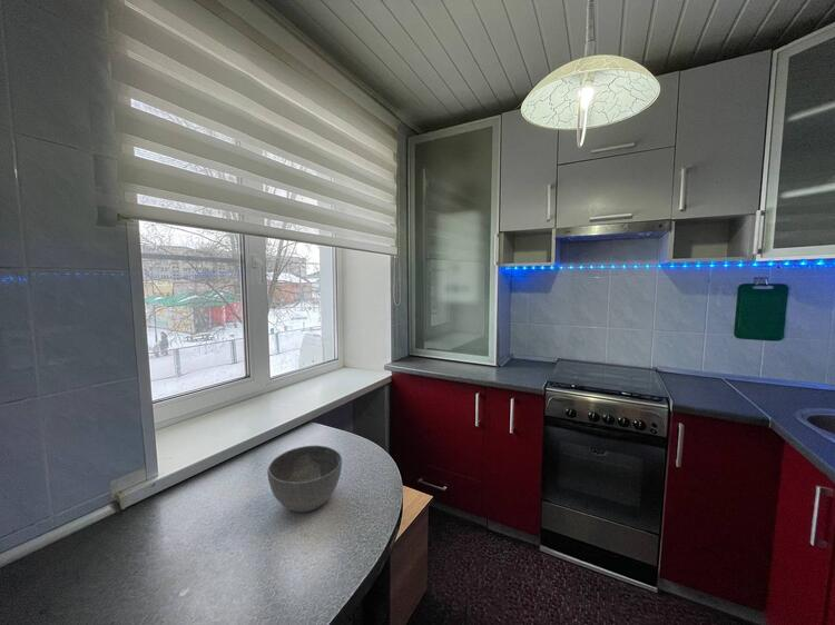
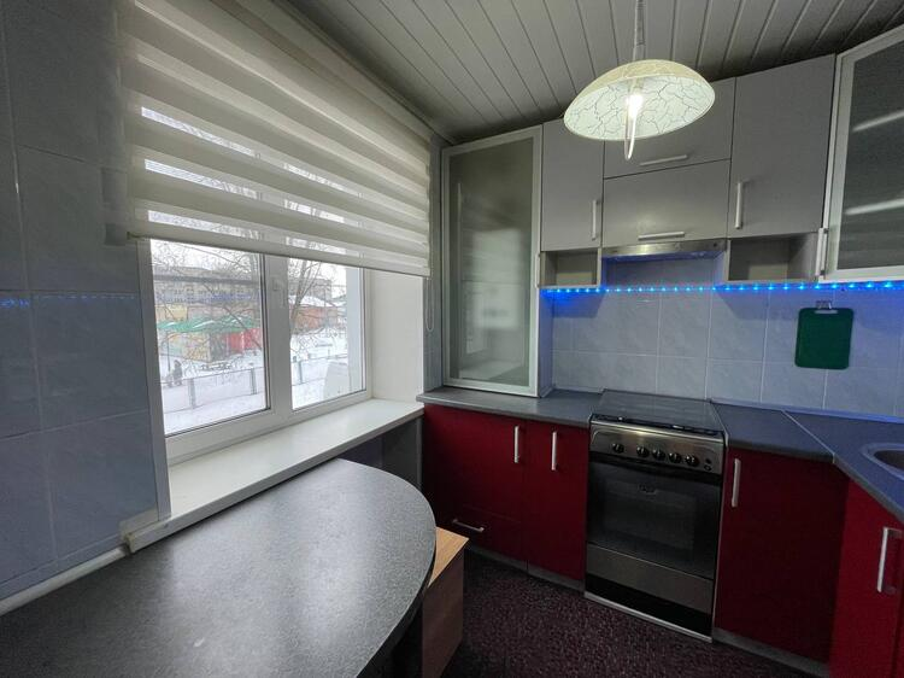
- bowl [266,445,343,514]
